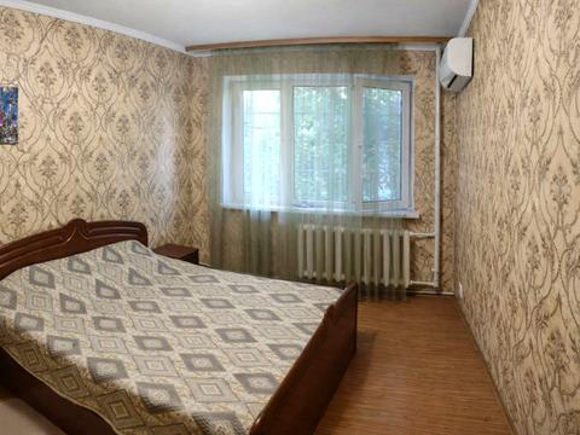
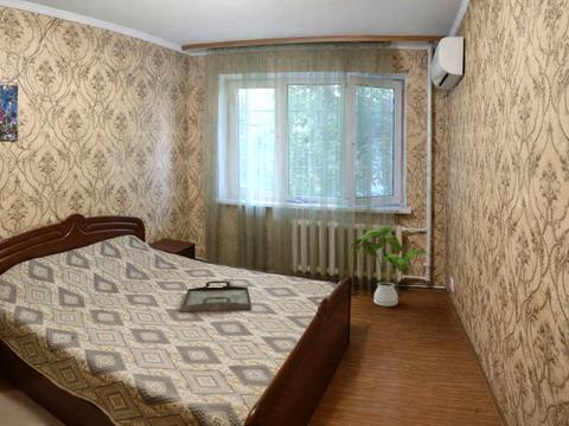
+ serving tray [180,279,252,312]
+ house plant [350,225,431,308]
